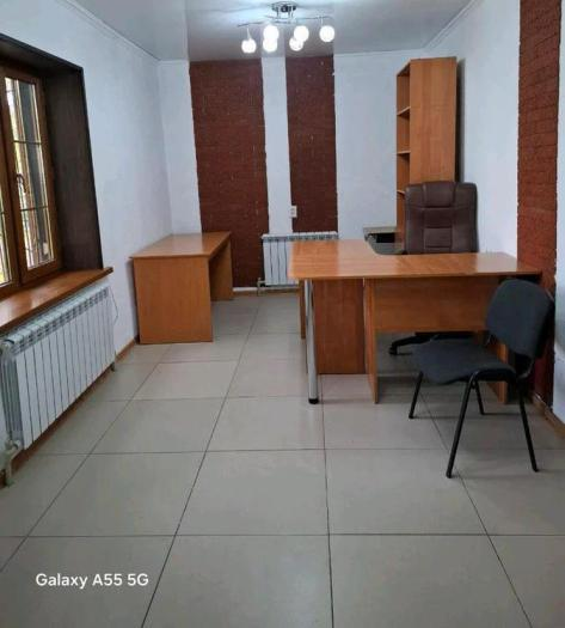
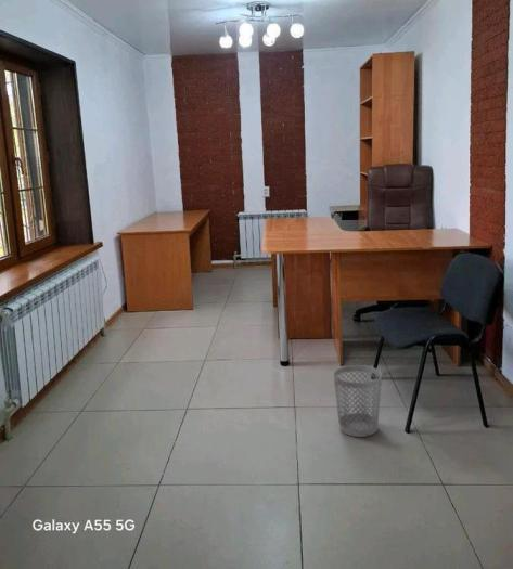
+ wastebasket [333,364,383,438]
